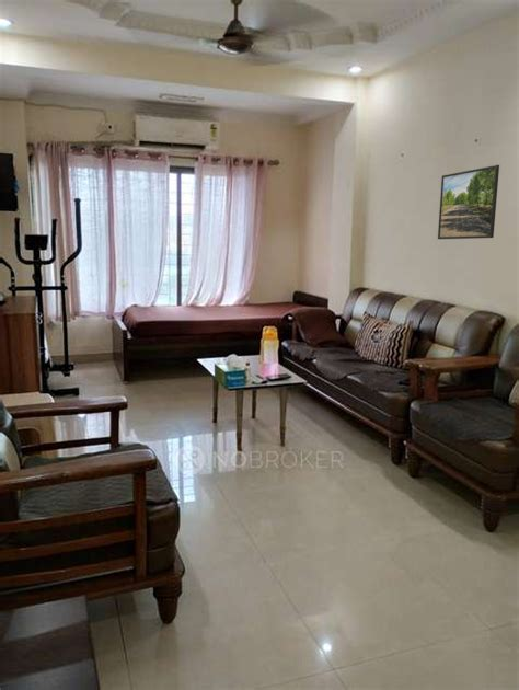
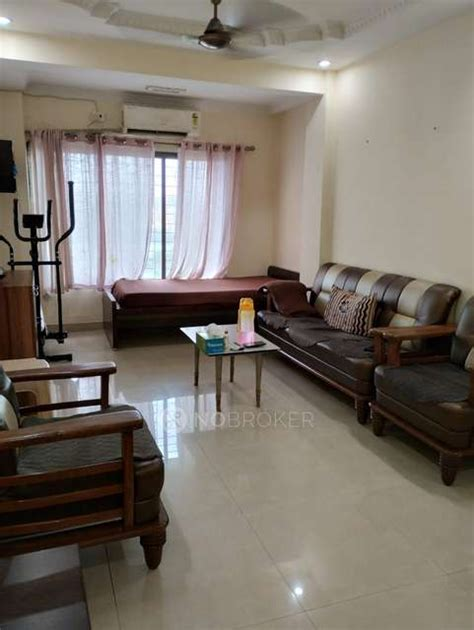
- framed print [437,164,500,240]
